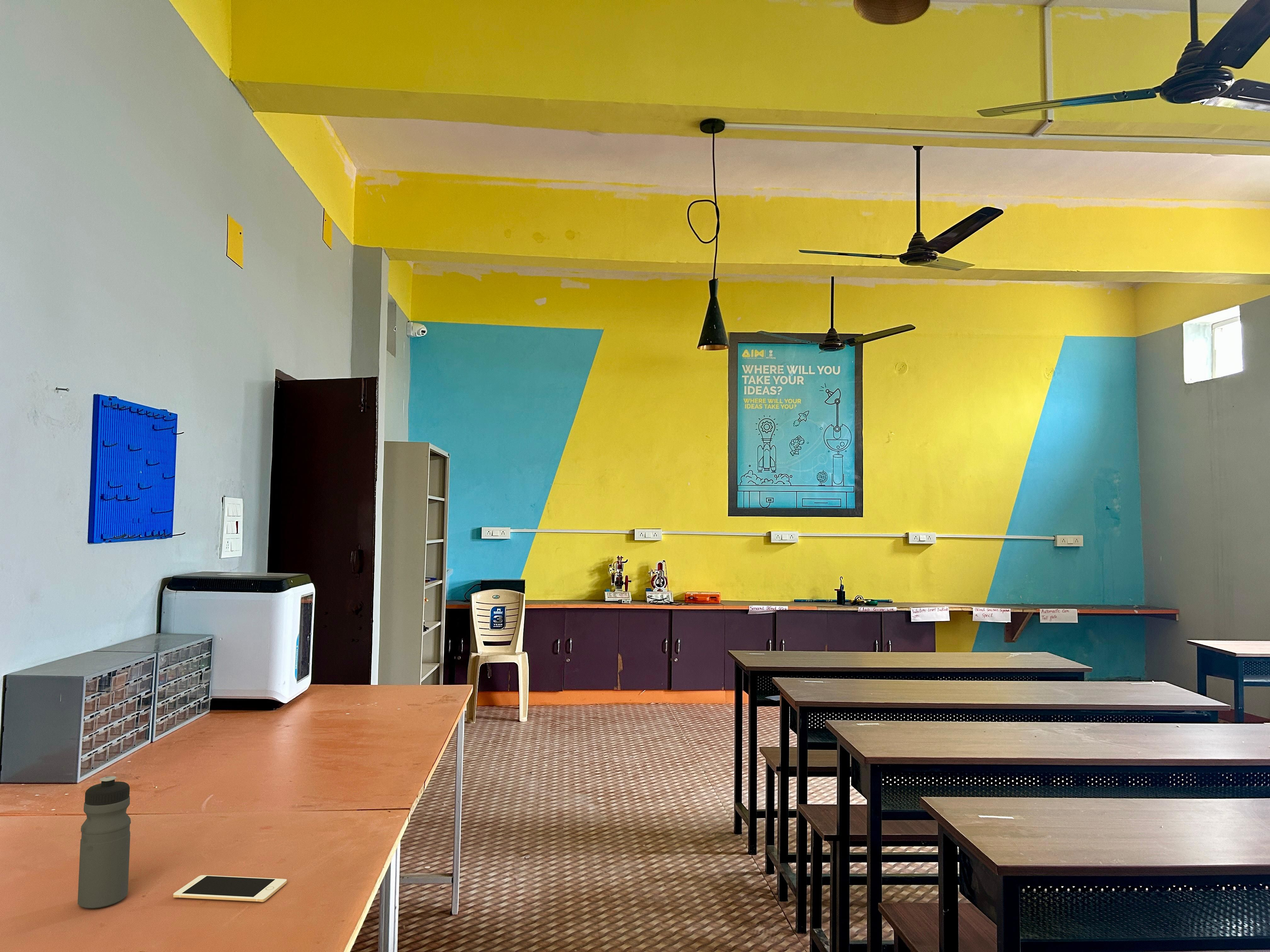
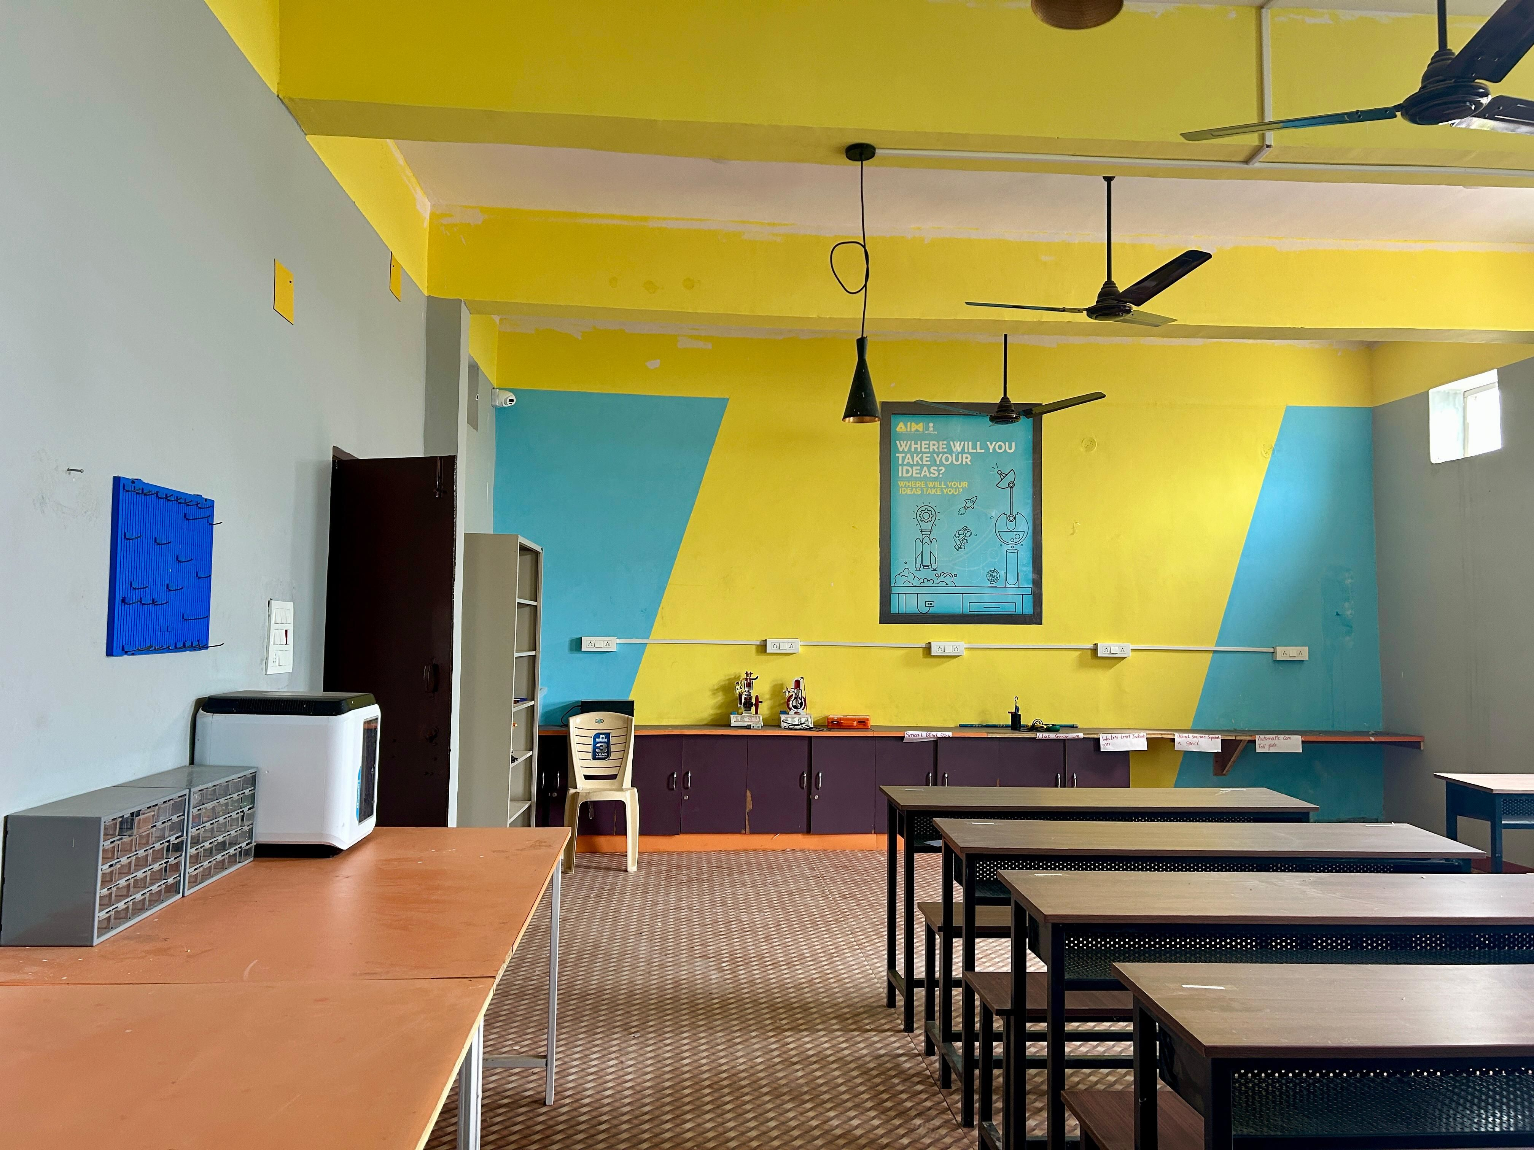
- water bottle [77,776,131,909]
- cell phone [173,875,287,902]
